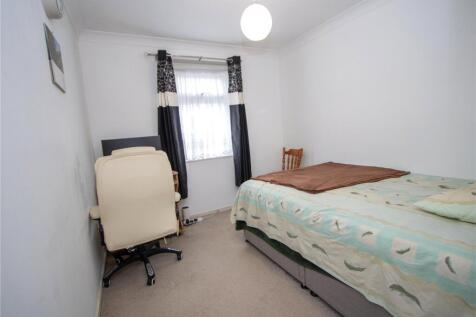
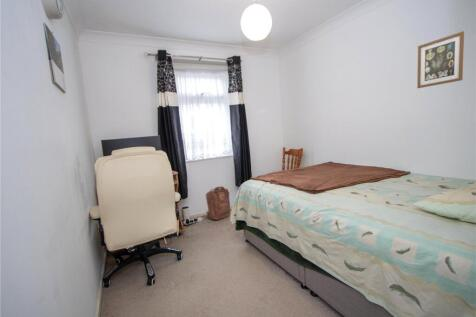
+ wall art [416,30,465,89]
+ backpack [205,186,231,221]
